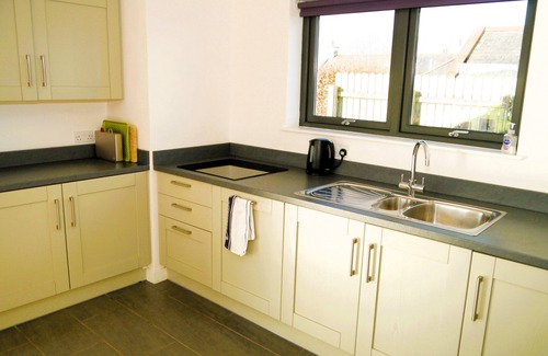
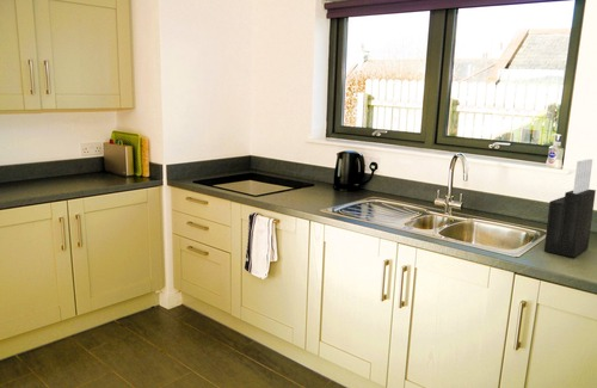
+ knife block [543,158,597,258]
